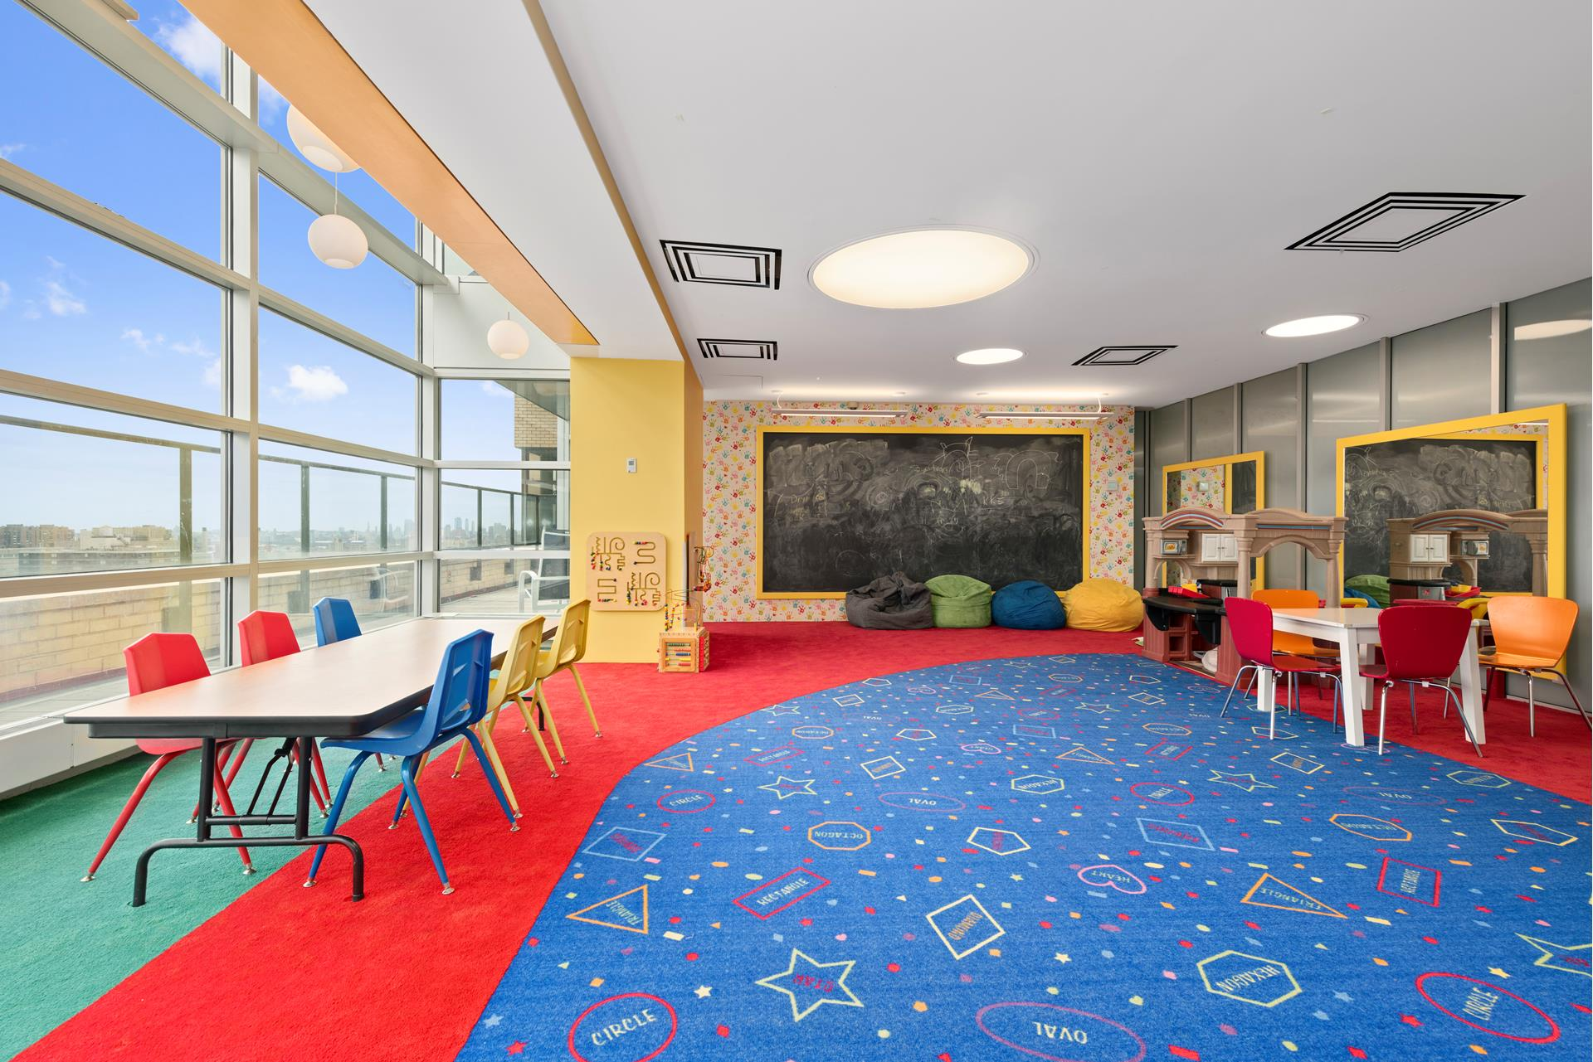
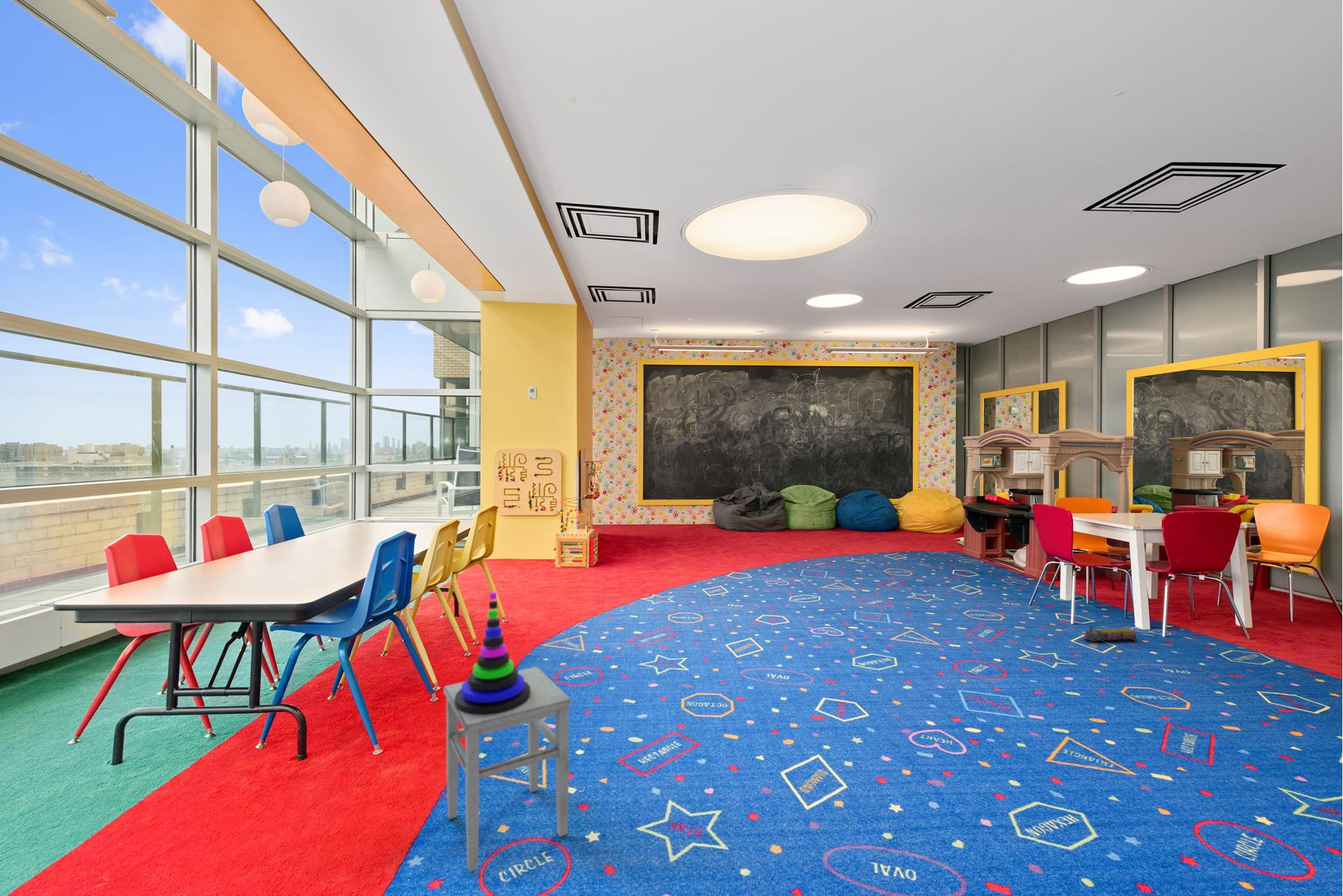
+ stool [443,666,572,873]
+ toy train [1083,625,1138,643]
+ stacking toy [455,591,530,715]
